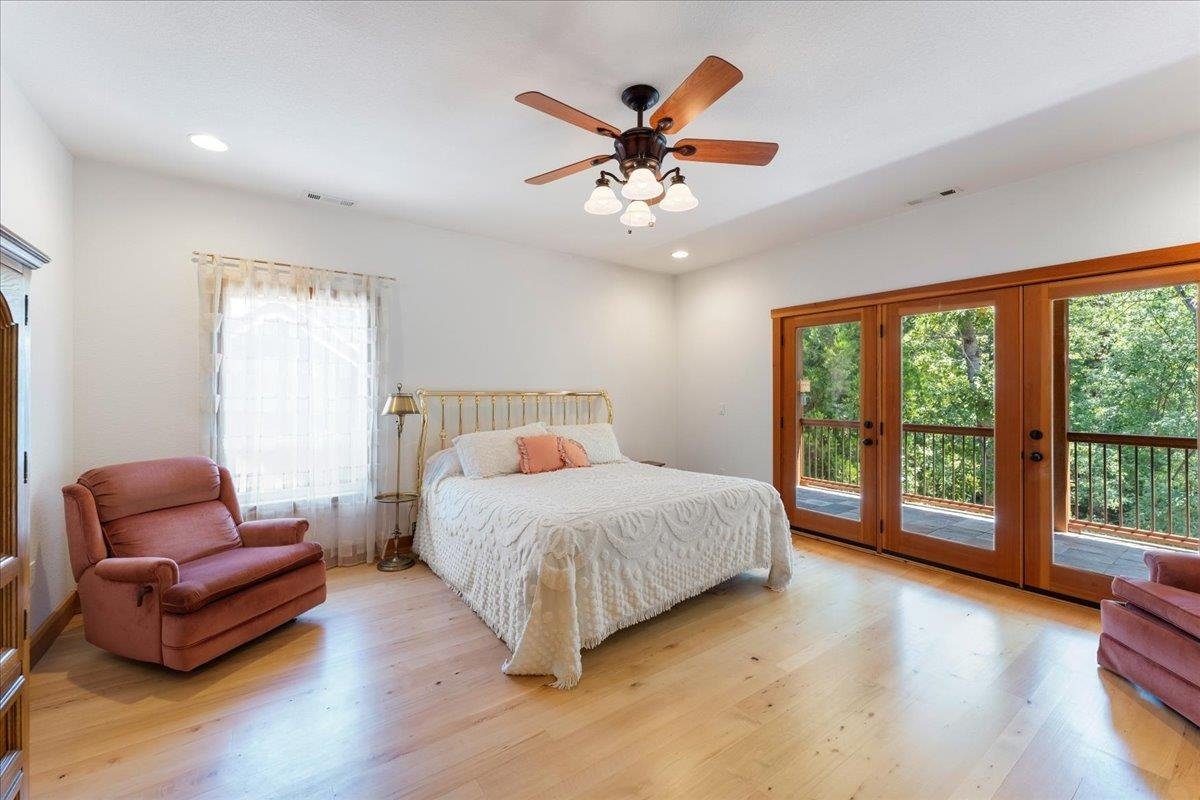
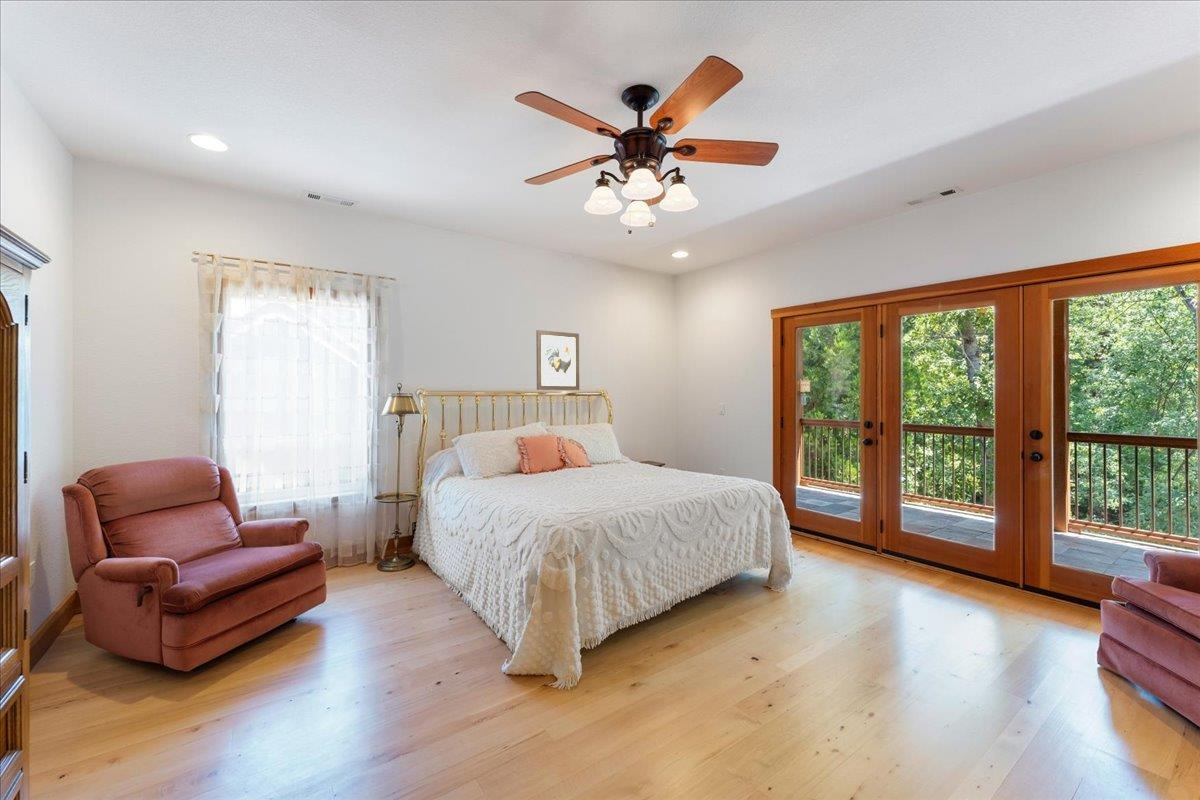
+ wall art [535,329,580,391]
